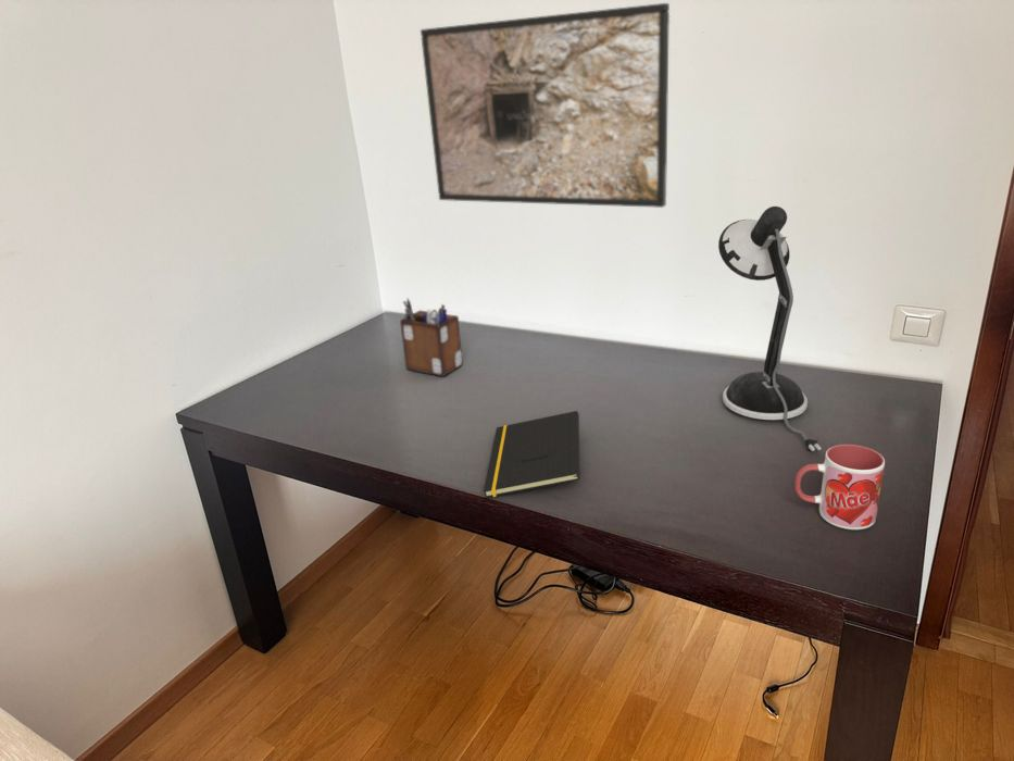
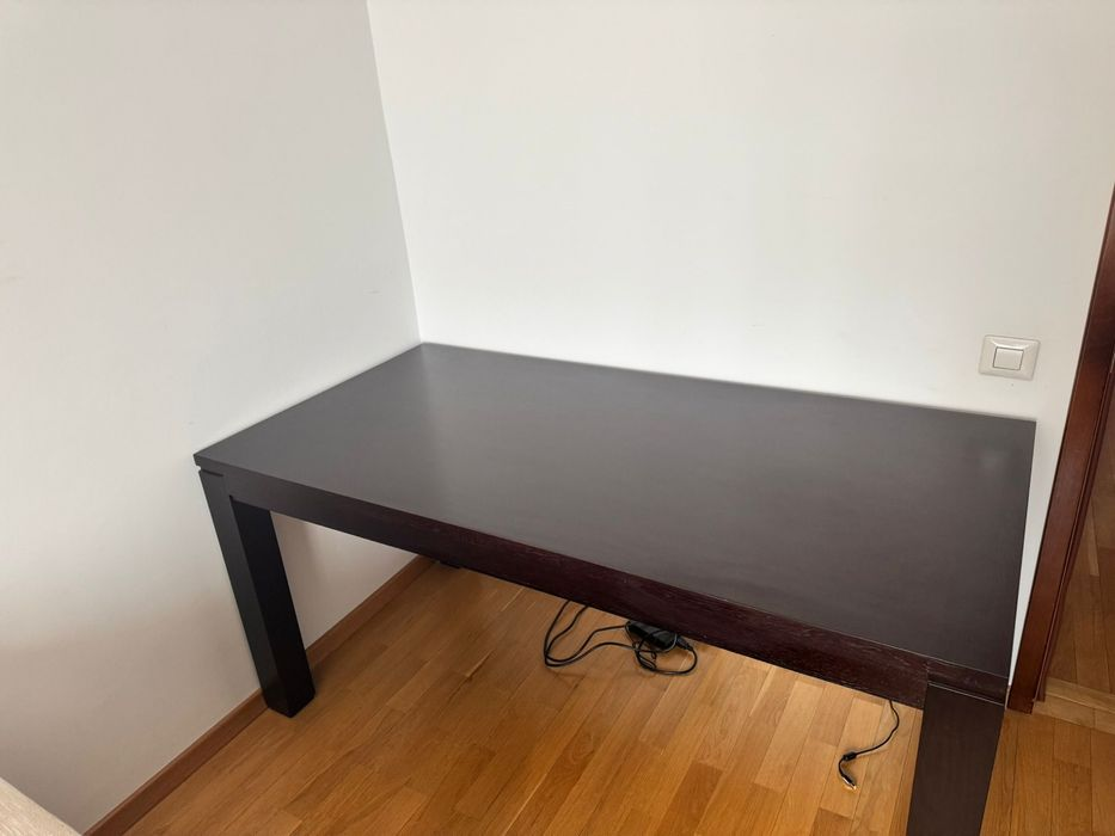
- desk lamp [717,205,823,452]
- notepad [483,410,580,499]
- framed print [420,2,671,209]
- desk organizer [399,298,463,377]
- mug [793,444,886,531]
